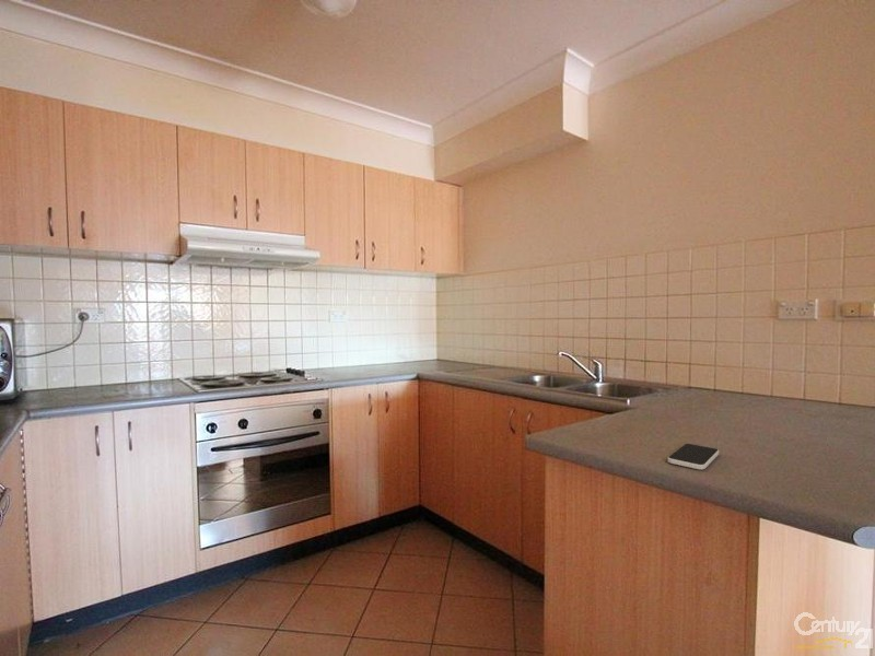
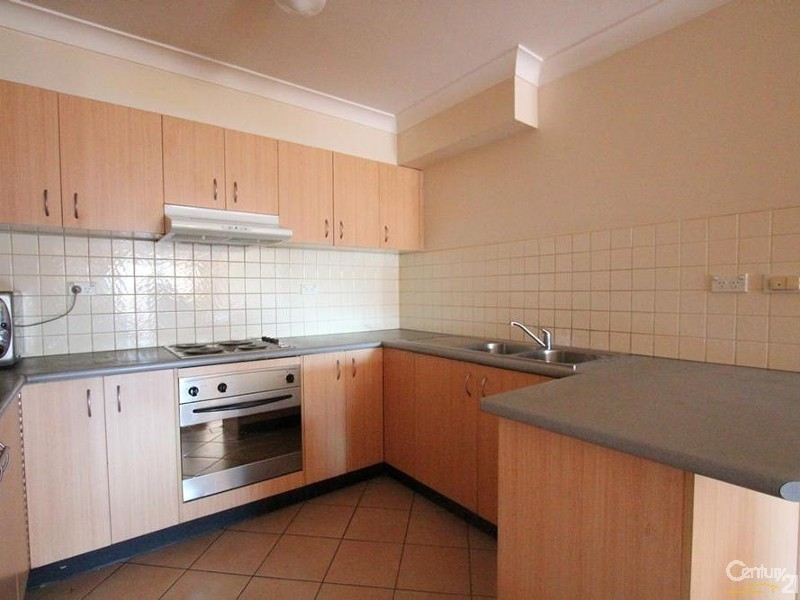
- smartphone [667,443,720,471]
